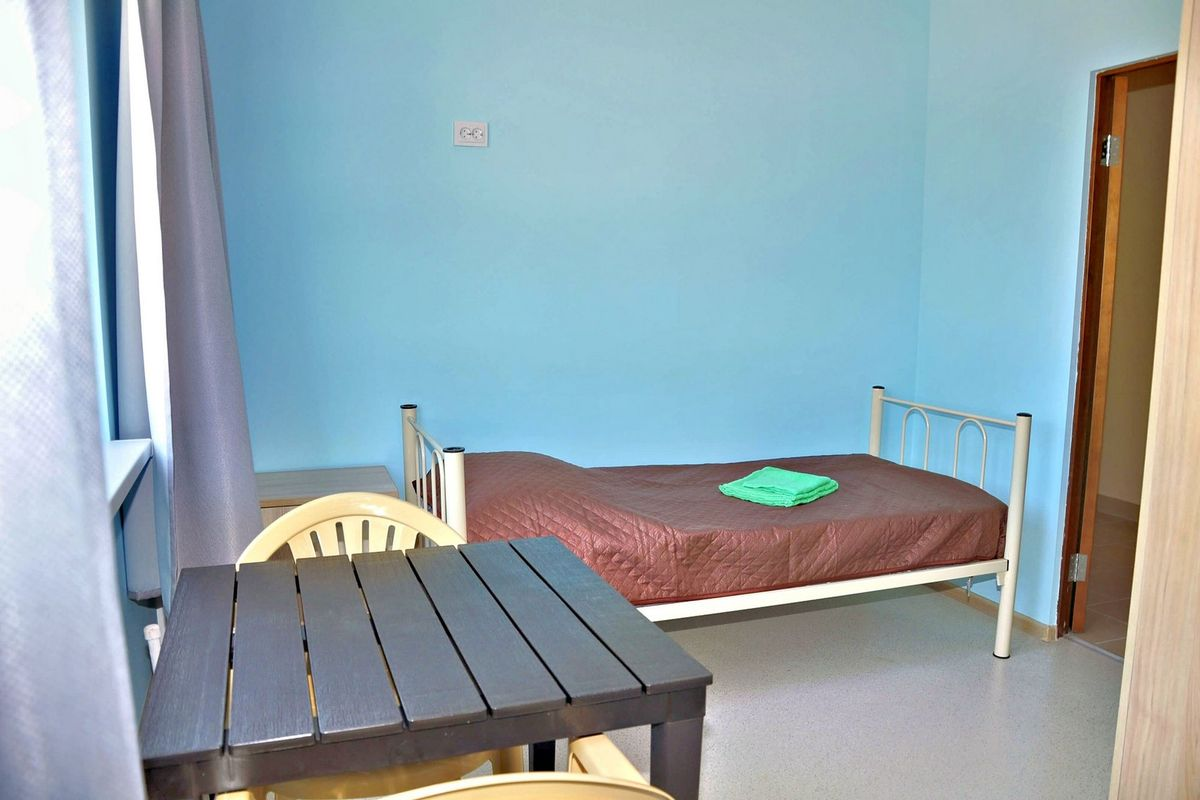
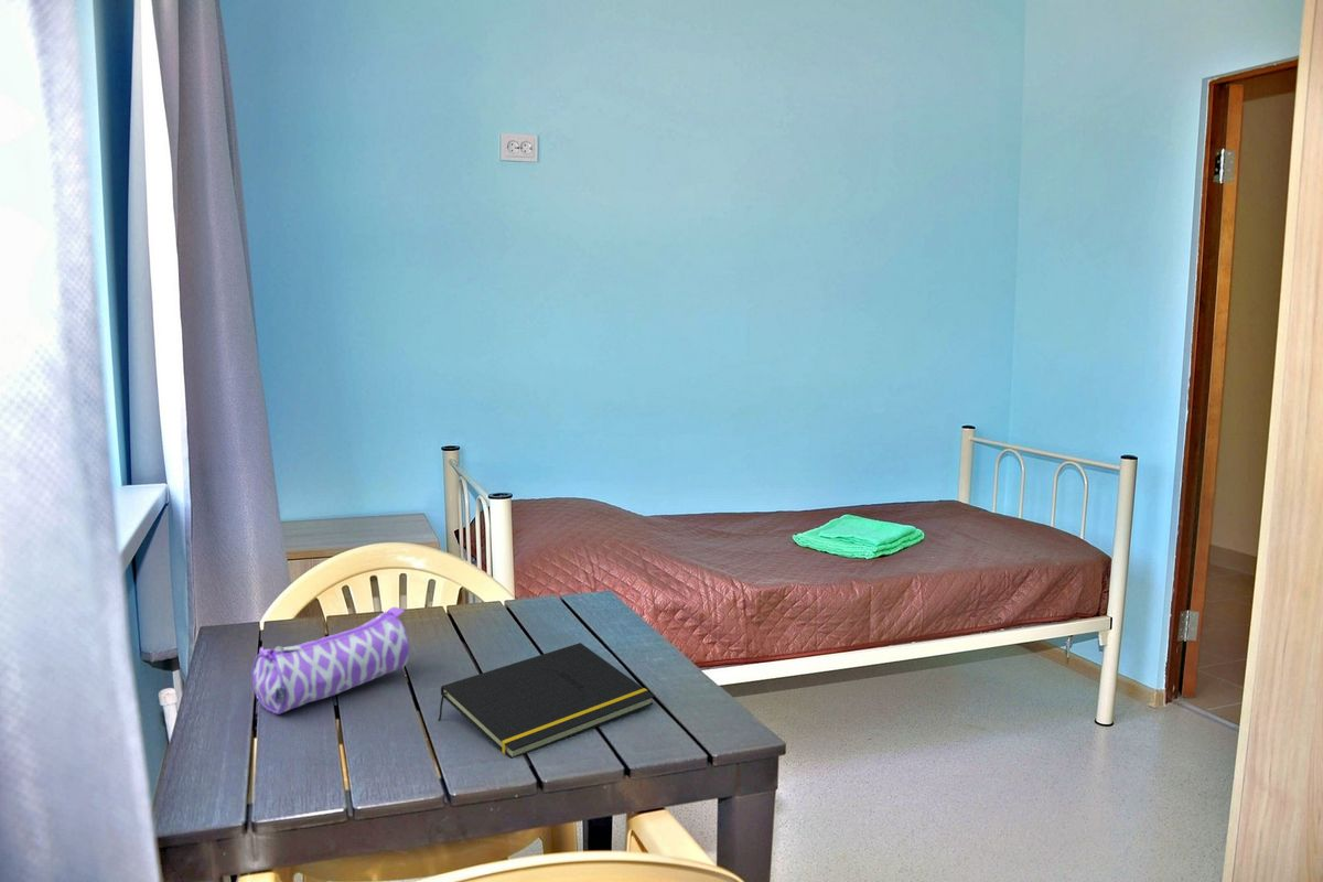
+ pencil case [250,606,410,716]
+ notepad [438,642,655,760]
